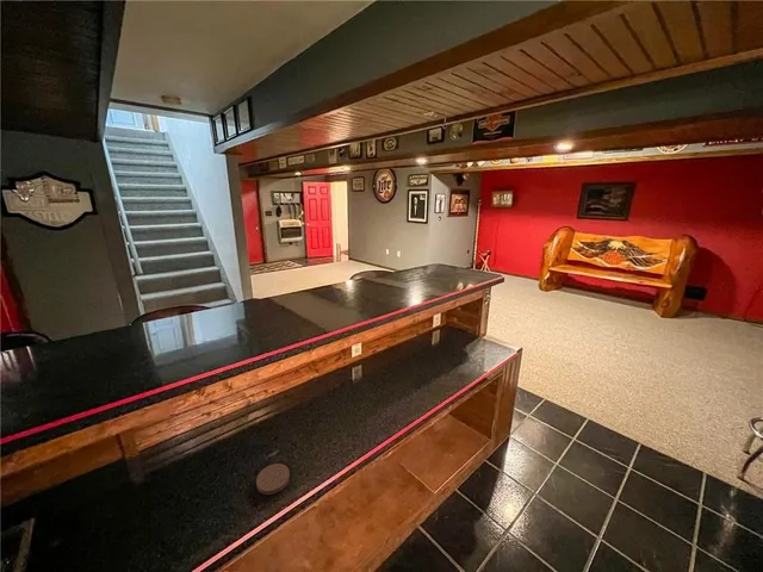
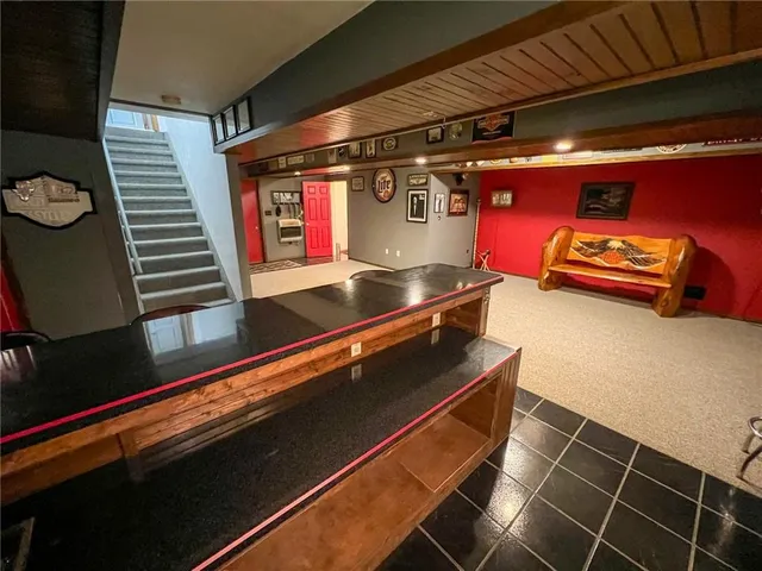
- coaster [255,462,291,496]
